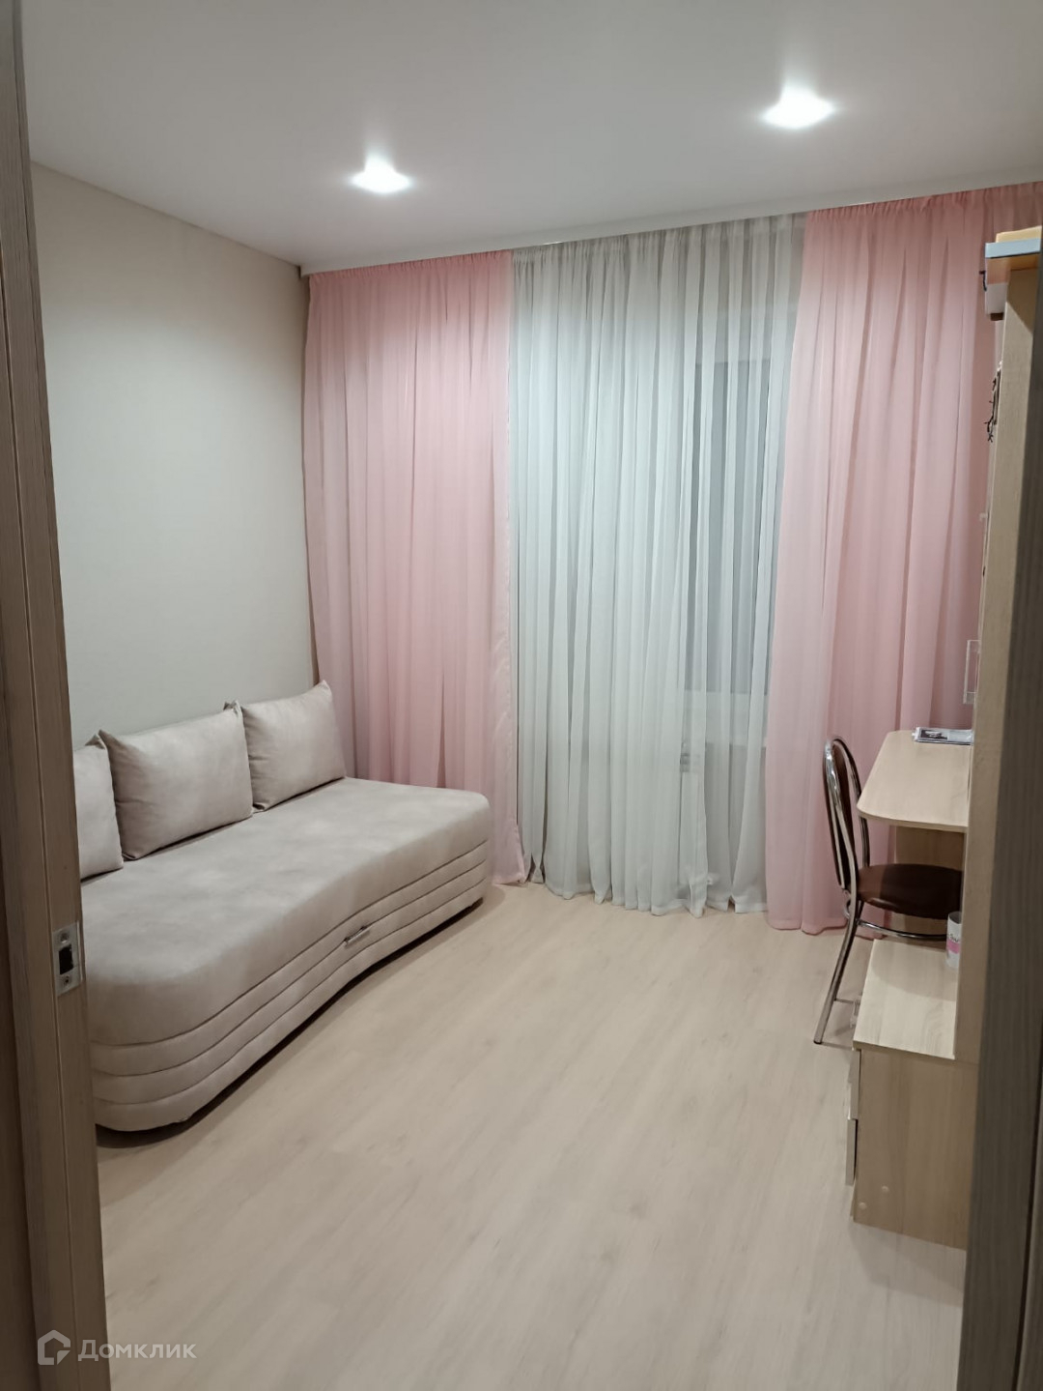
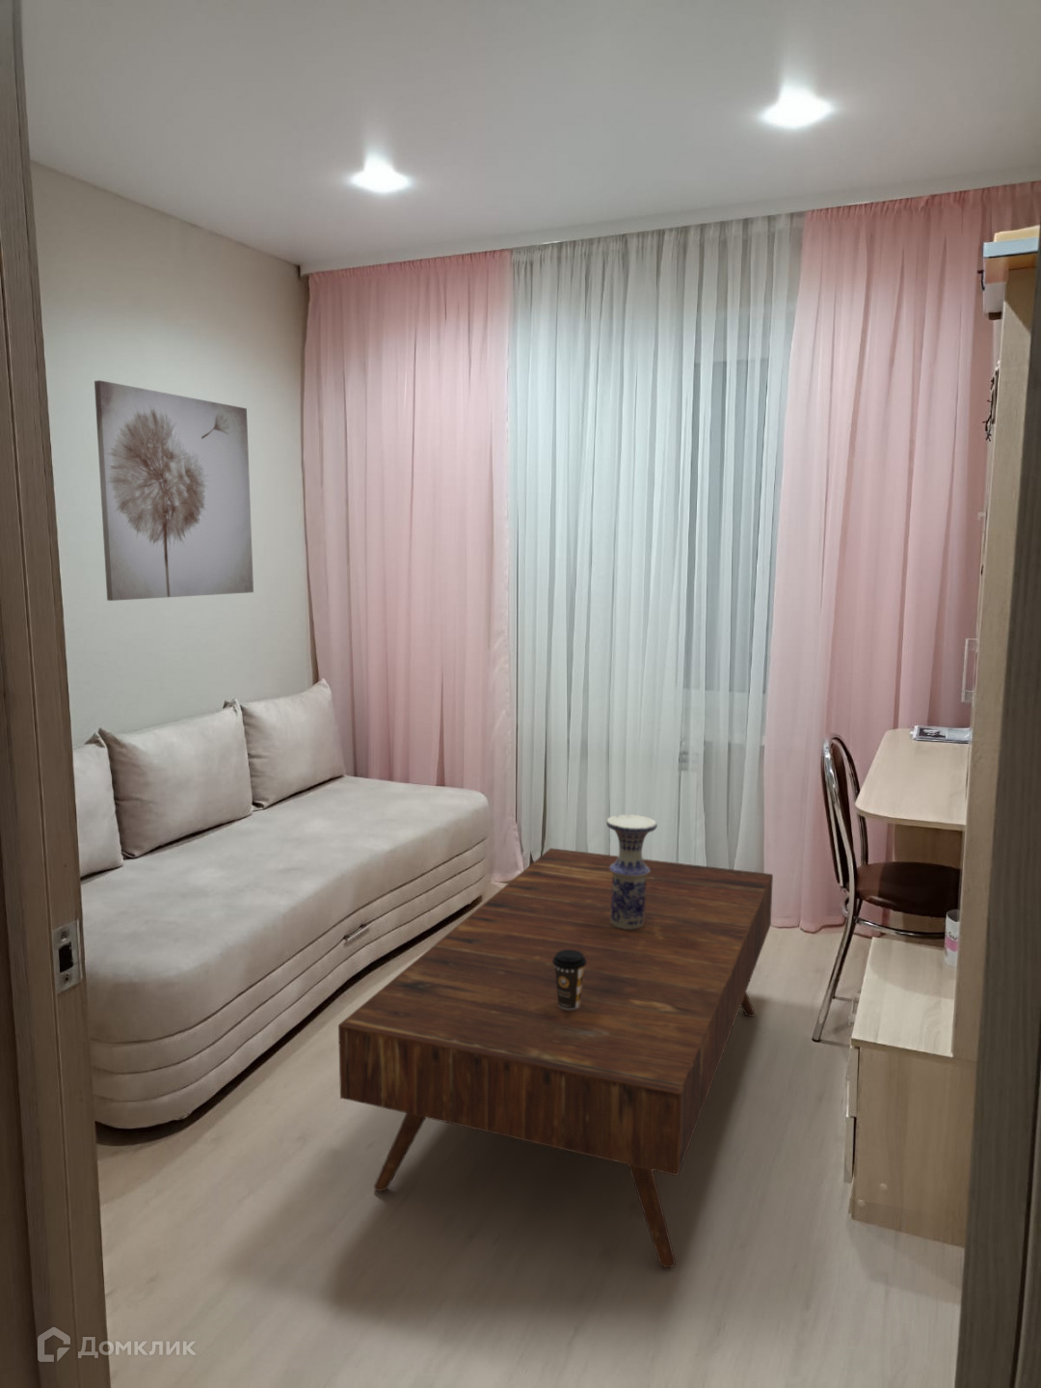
+ vase [606,813,658,930]
+ coffee cup [553,950,586,1010]
+ wall art [94,380,255,602]
+ coffee table [338,847,774,1269]
